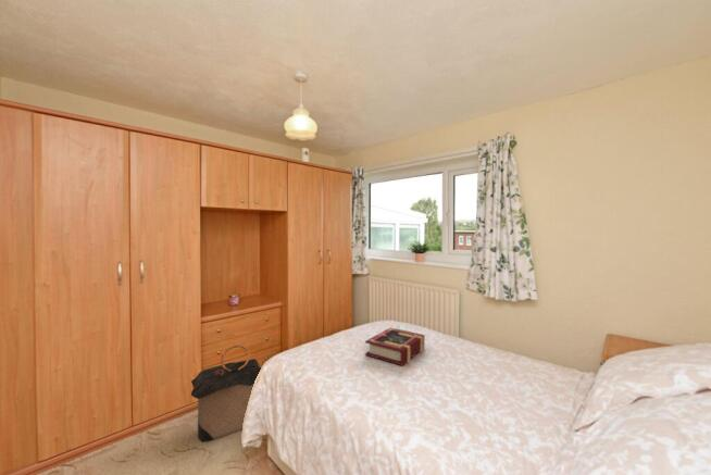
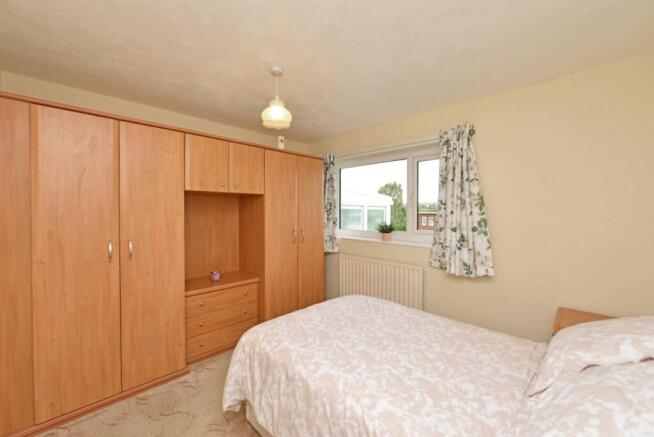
- book [364,326,425,366]
- laundry hamper [190,343,262,442]
